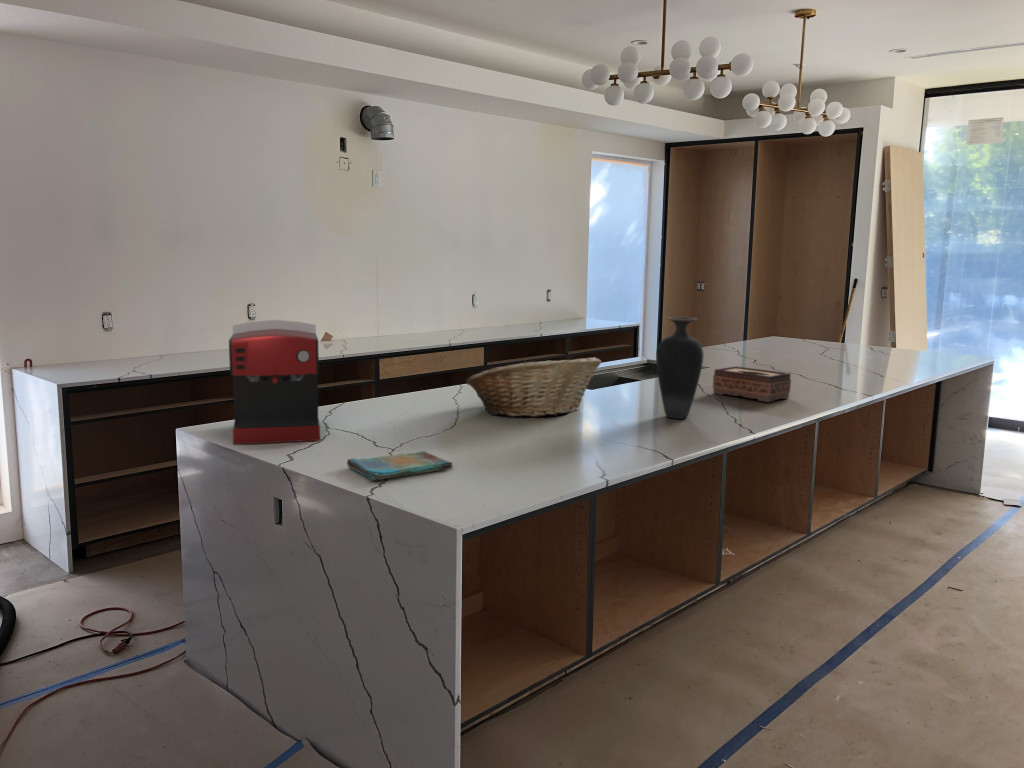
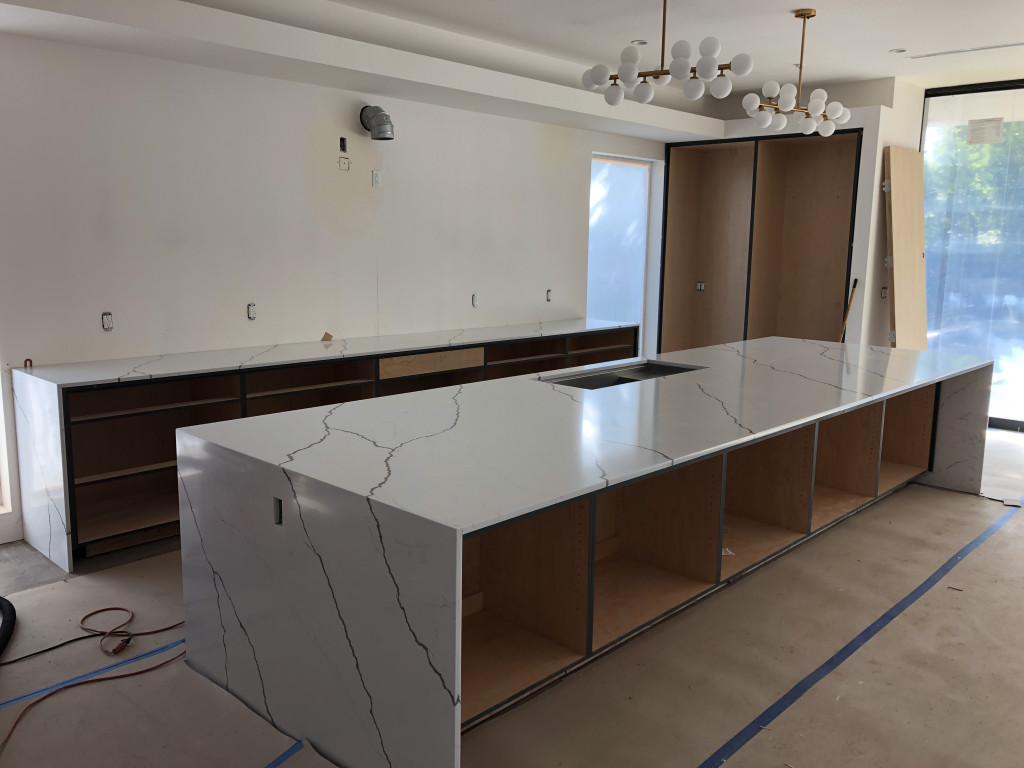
- dish towel [346,450,454,482]
- fruit basket [466,356,602,418]
- vase [655,316,705,420]
- coffee maker [228,319,321,445]
- tissue box [712,365,792,403]
